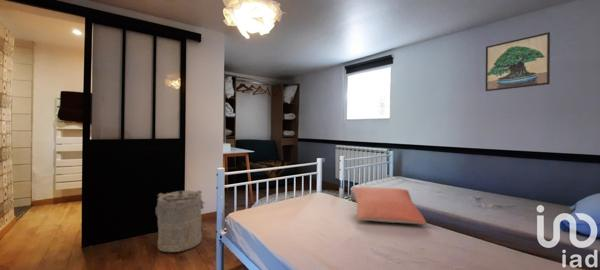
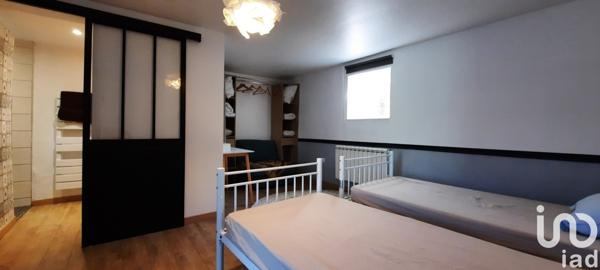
- laundry hamper [155,189,206,253]
- pillow [352,186,427,225]
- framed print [485,31,551,92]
